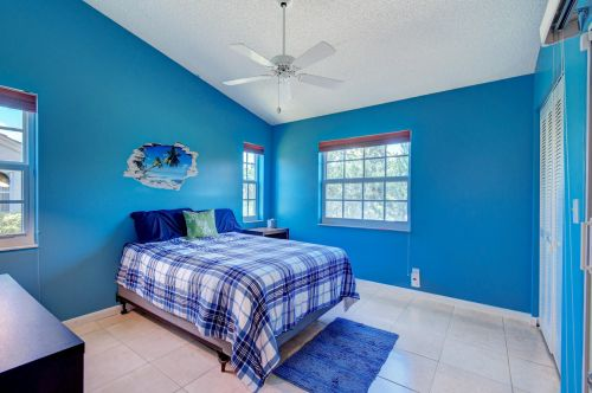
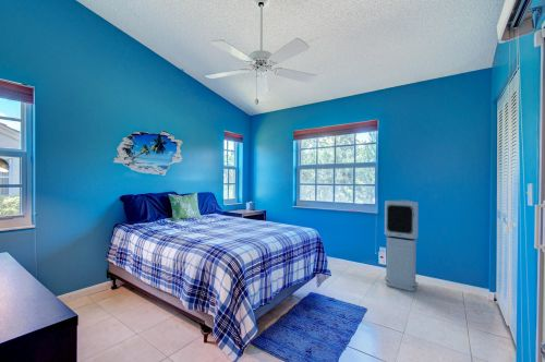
+ air purifier [384,200,419,292]
